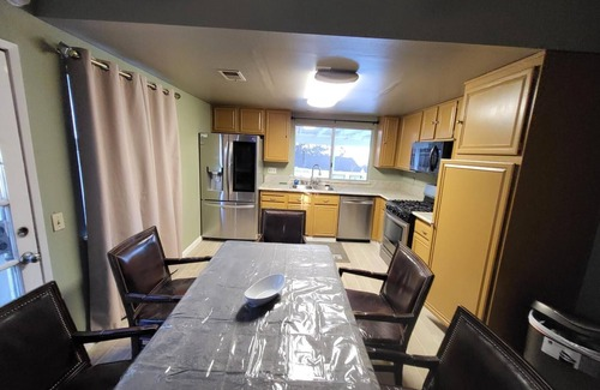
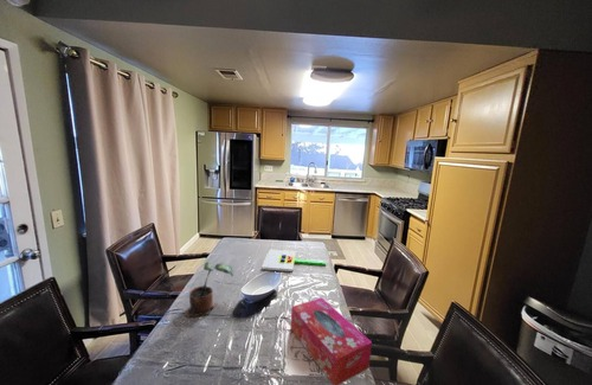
+ tissue box [290,296,373,385]
+ potted plant [184,261,234,319]
+ chopping board [260,249,327,272]
